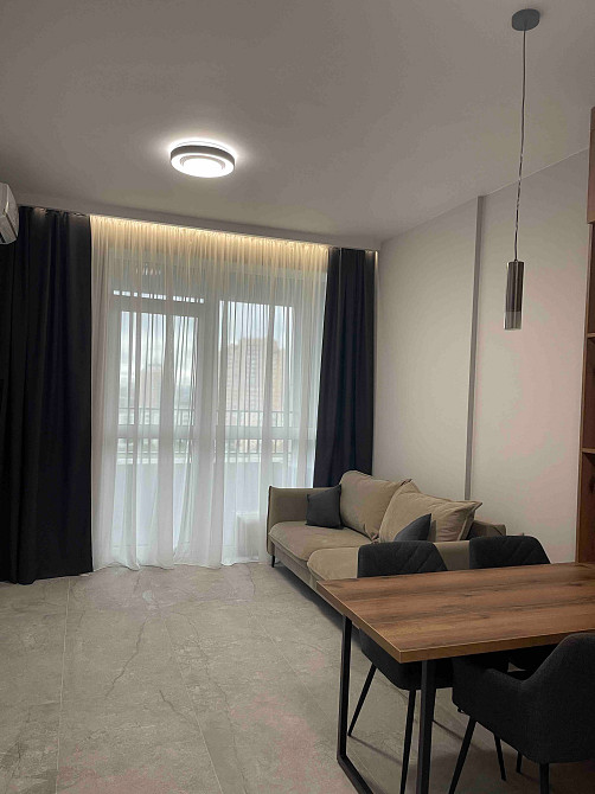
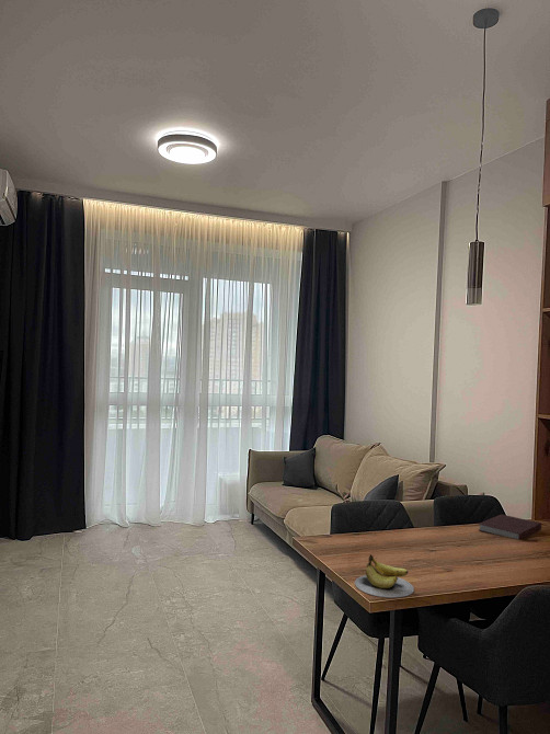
+ banana [354,553,415,598]
+ notebook [478,513,542,541]
